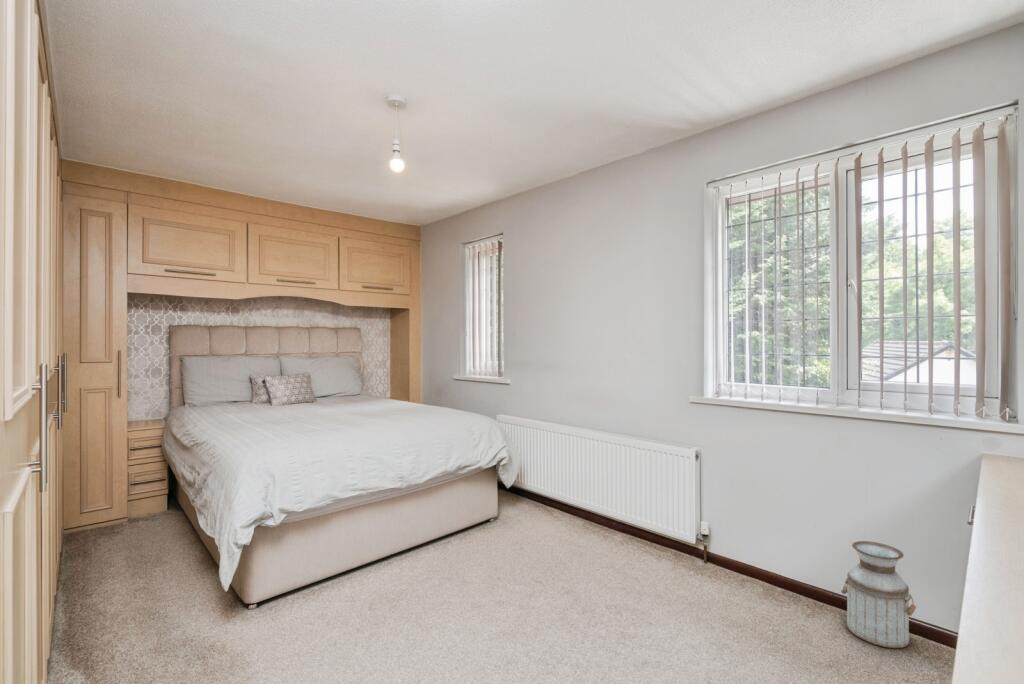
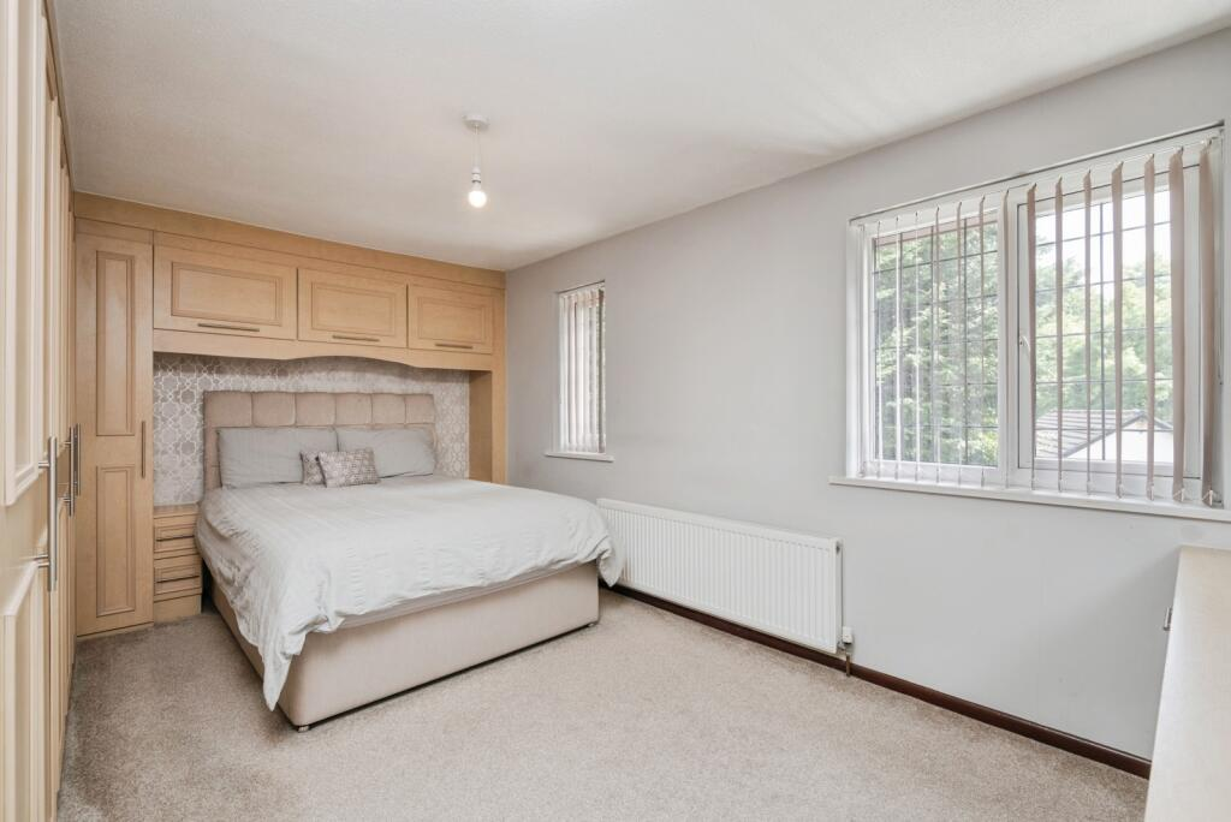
- planter [840,540,917,649]
